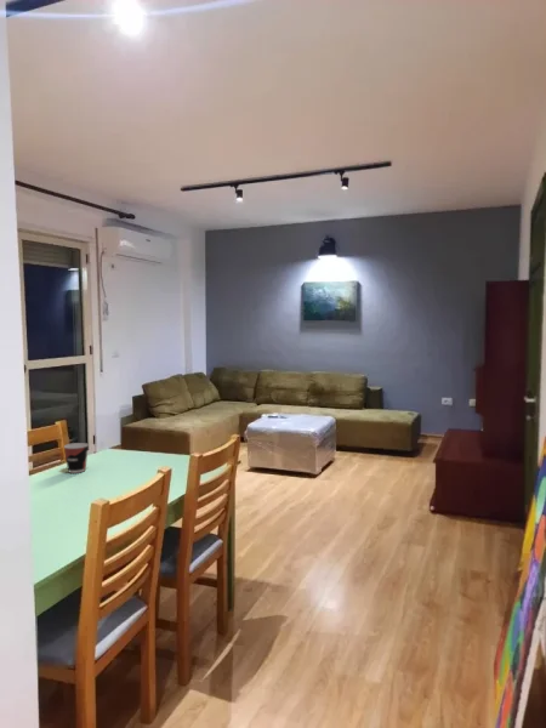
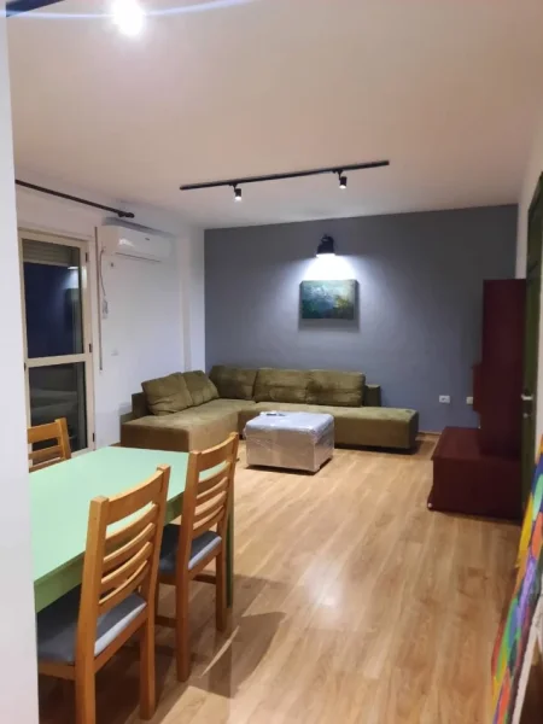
- cup [63,442,90,474]
